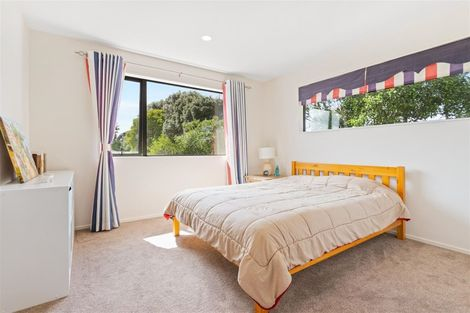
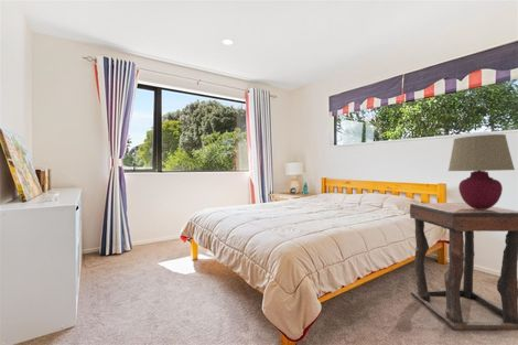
+ table lamp [447,133,516,209]
+ side table [409,202,518,332]
